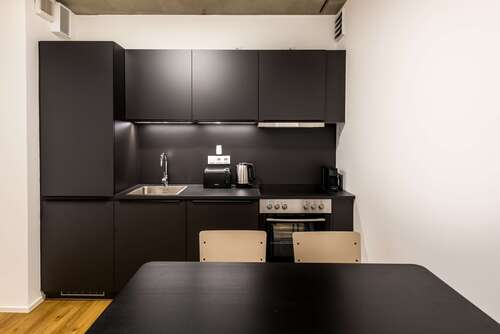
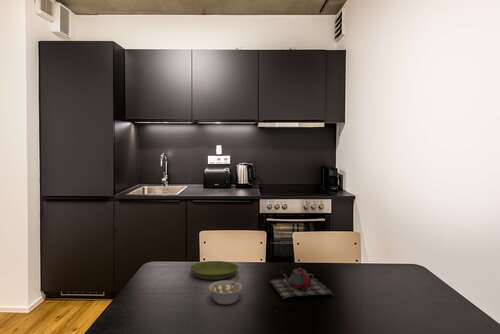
+ legume [207,276,244,306]
+ teapot [269,267,335,300]
+ saucer [189,260,240,281]
